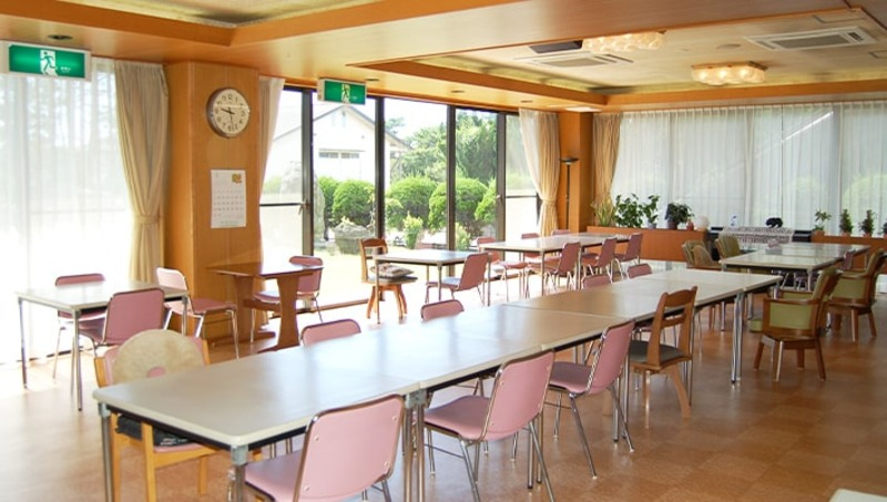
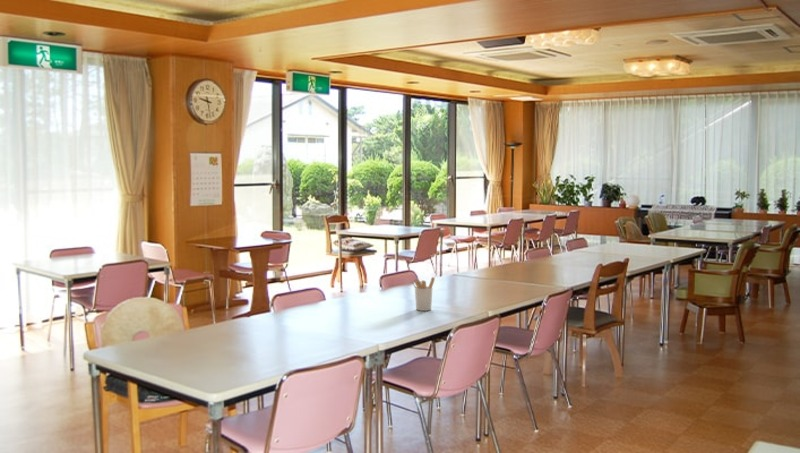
+ utensil holder [410,276,436,312]
